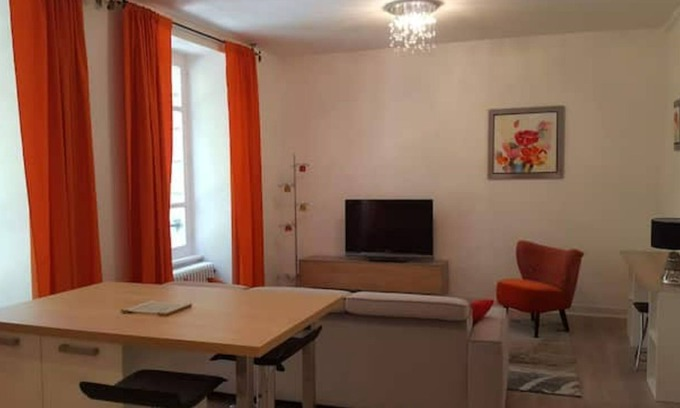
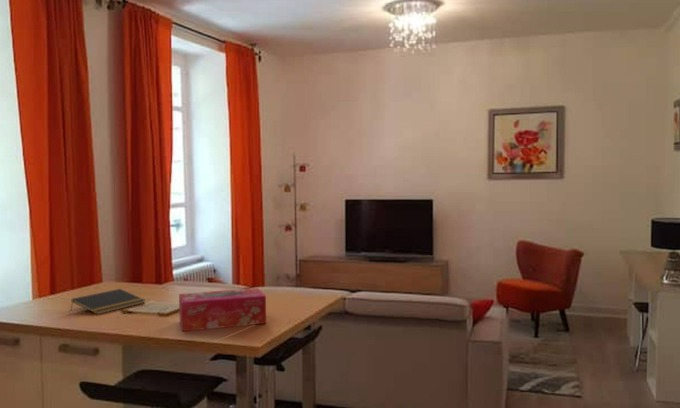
+ notepad [70,288,146,315]
+ tissue box [178,287,267,332]
